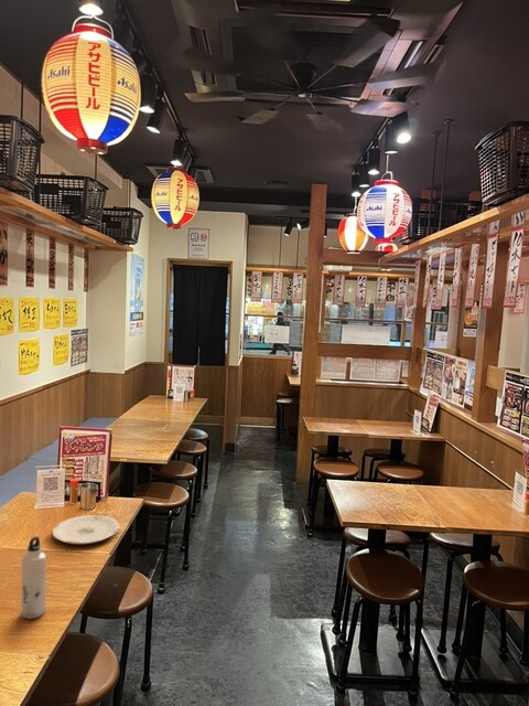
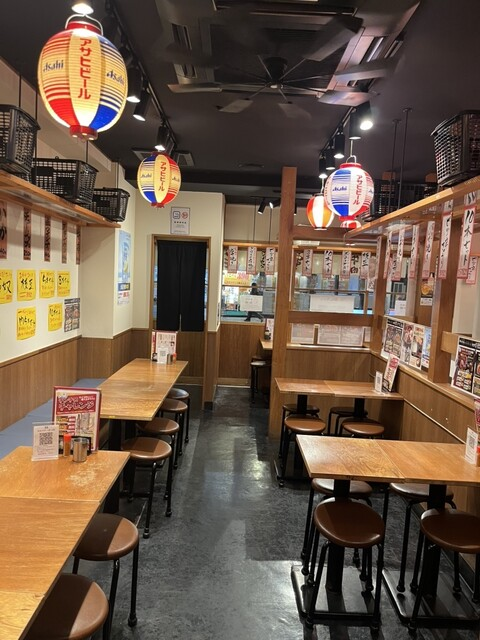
- water bottle [21,535,47,620]
- plate [52,514,120,545]
